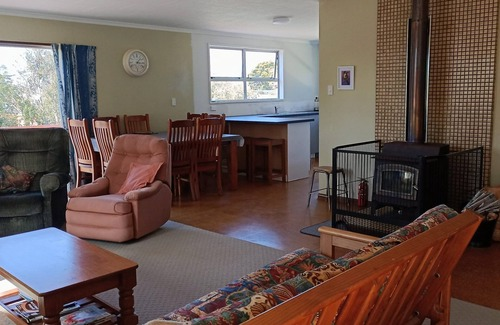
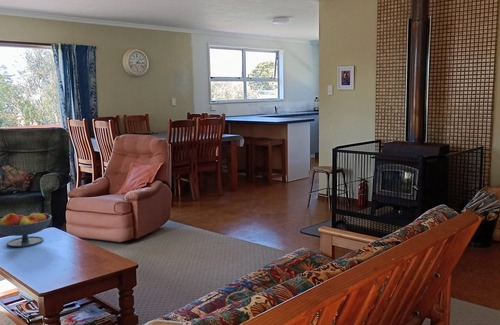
+ fruit bowl [0,210,53,248]
